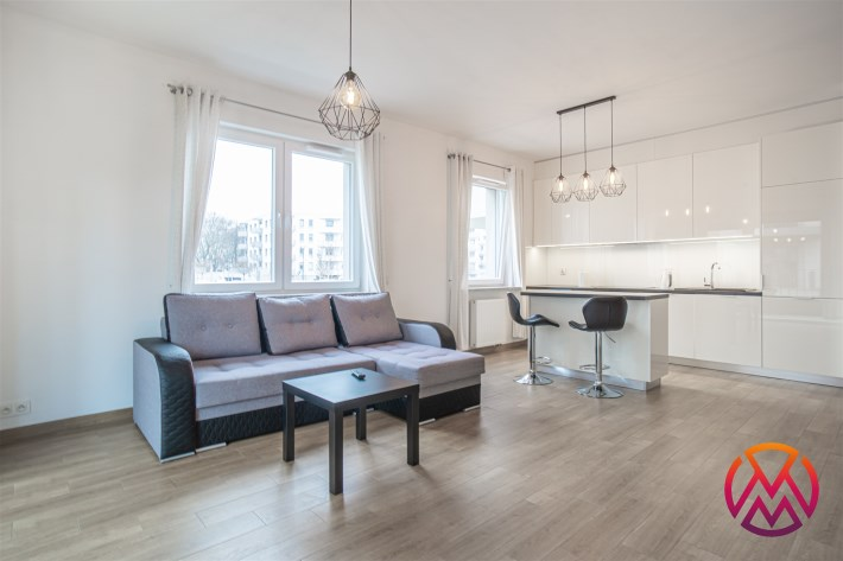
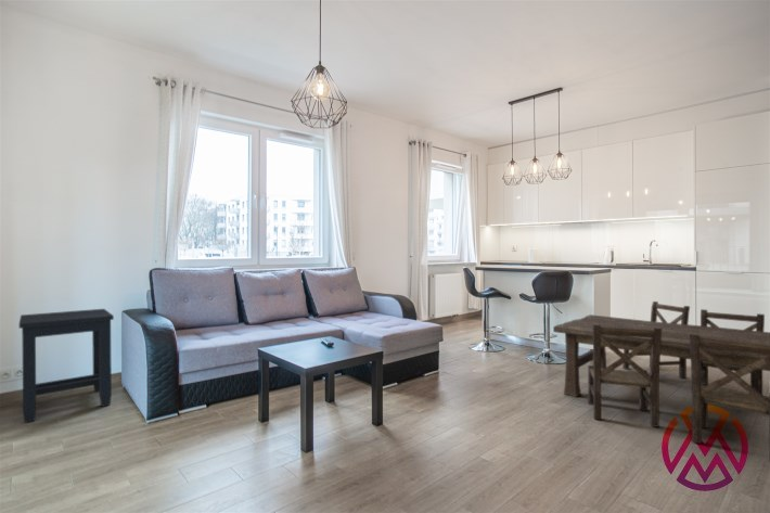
+ dining set [552,300,770,462]
+ side table [18,308,115,424]
